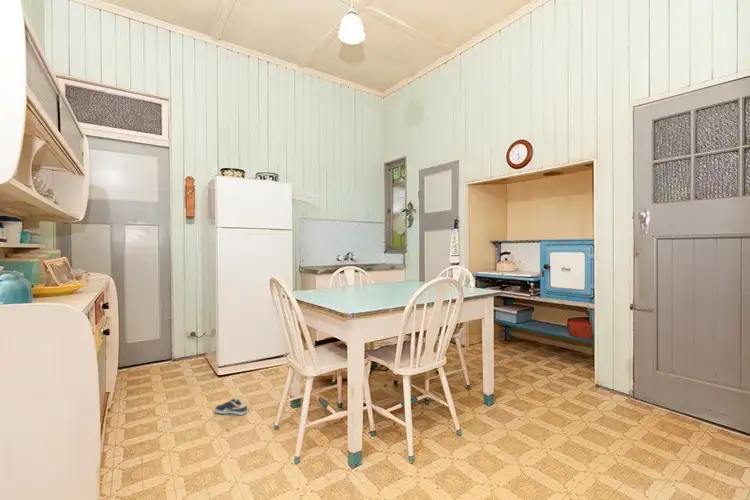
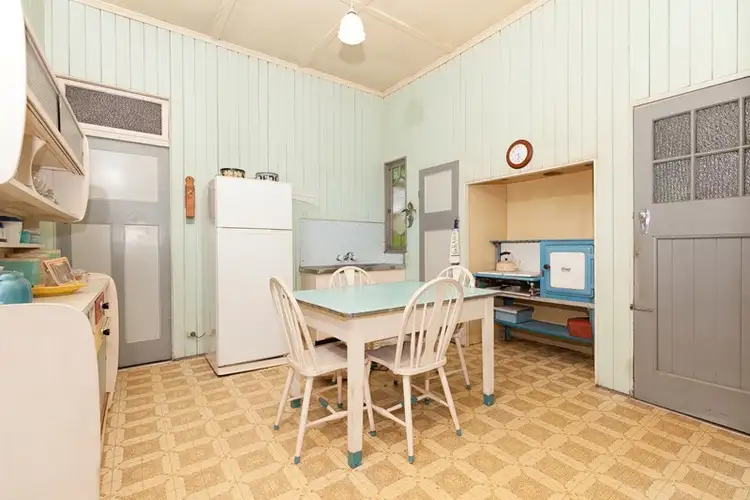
- sneaker [214,397,248,416]
